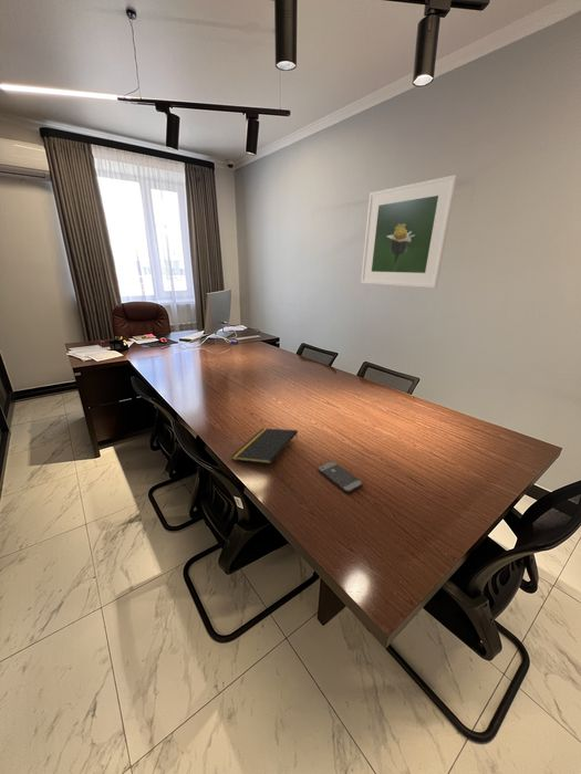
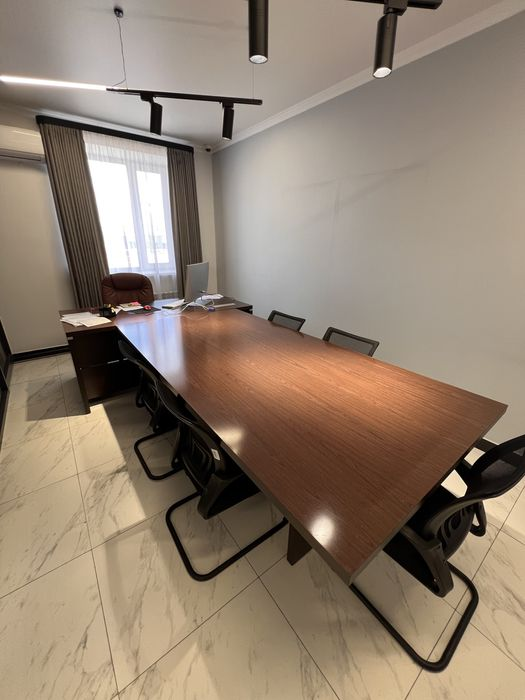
- smartphone [318,461,363,493]
- notepad [230,428,299,464]
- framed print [360,174,458,290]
